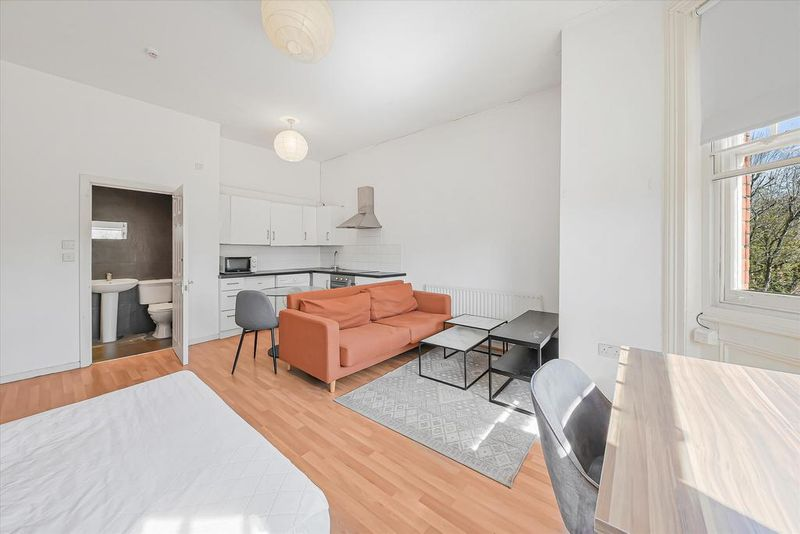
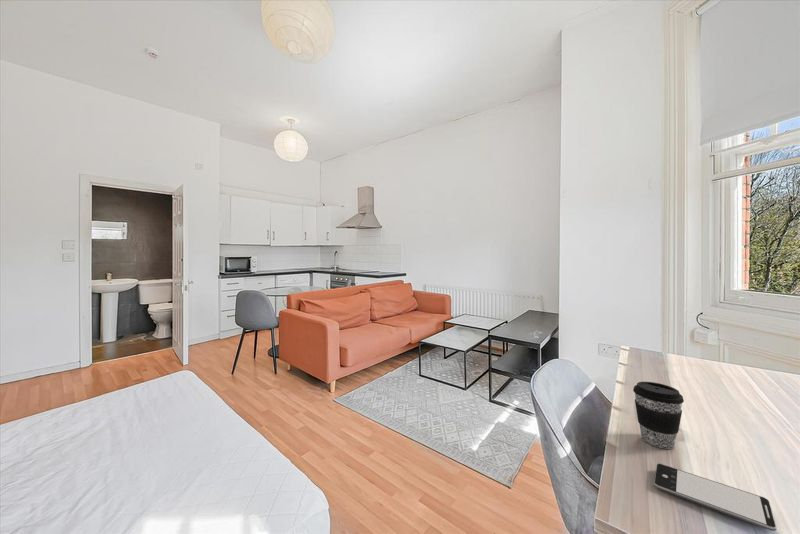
+ coffee cup [632,381,685,450]
+ smartphone [653,463,778,532]
